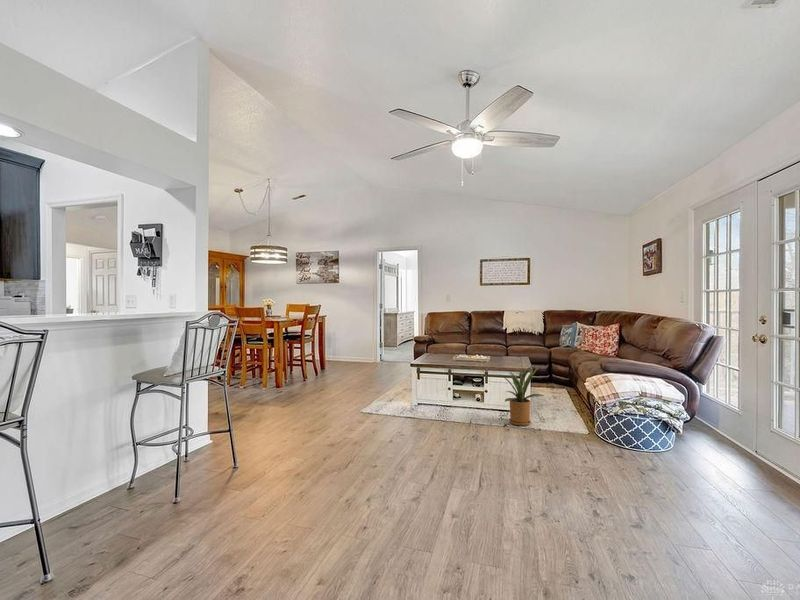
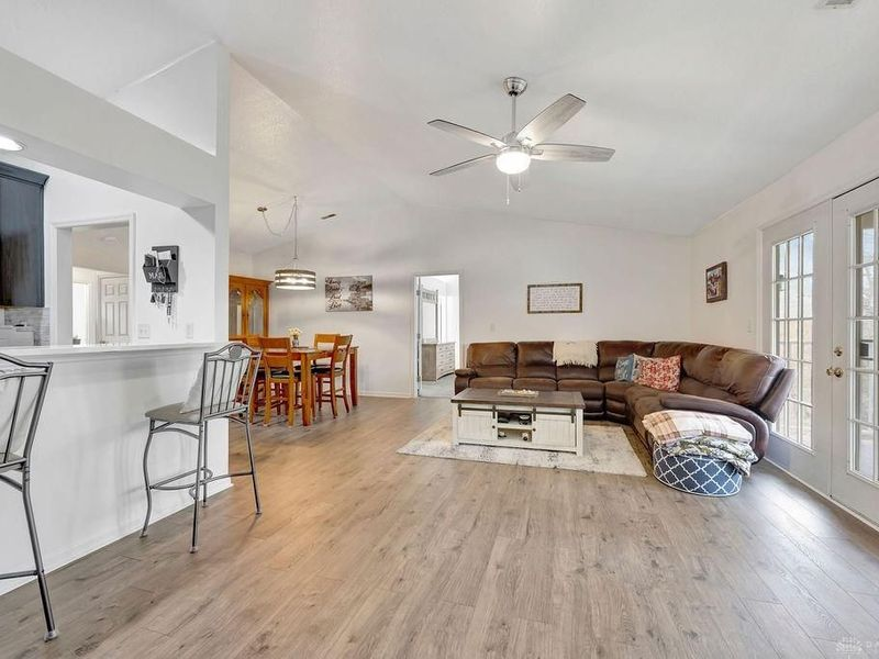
- house plant [492,364,544,427]
